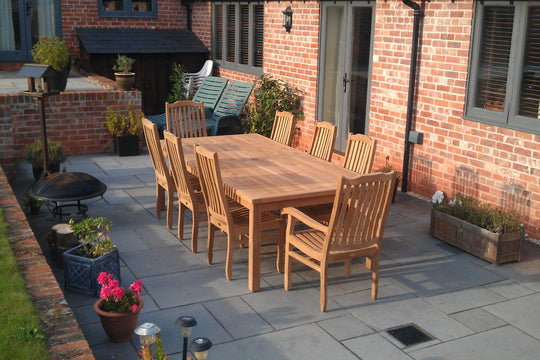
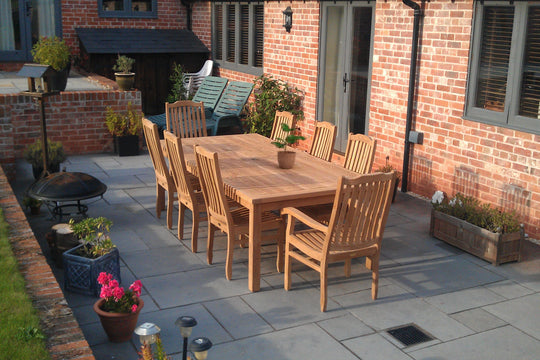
+ potted plant [270,122,308,170]
